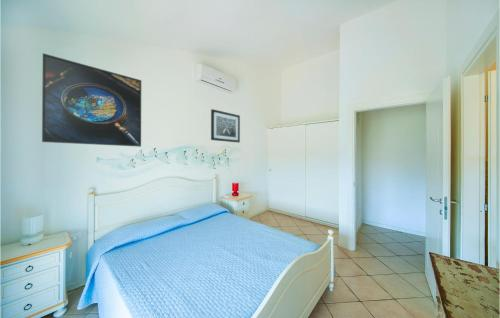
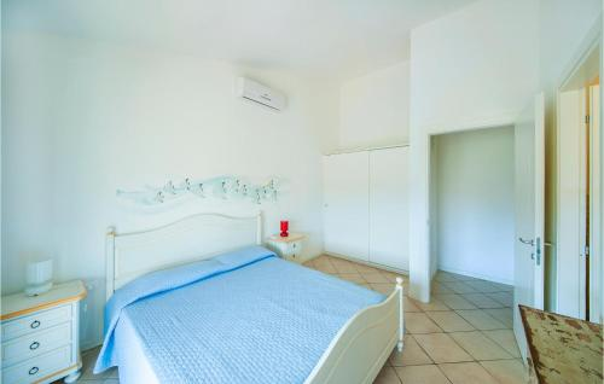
- wall art [210,108,241,144]
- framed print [41,52,142,148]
